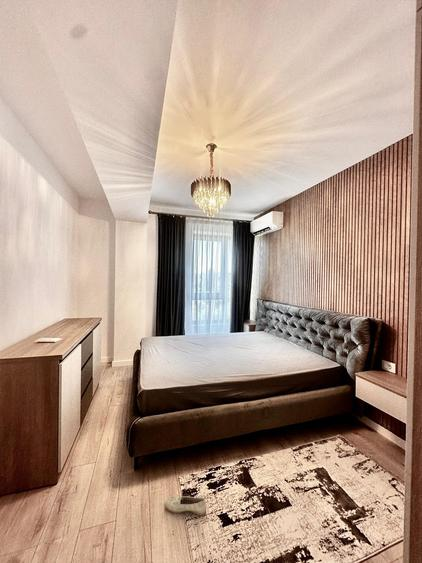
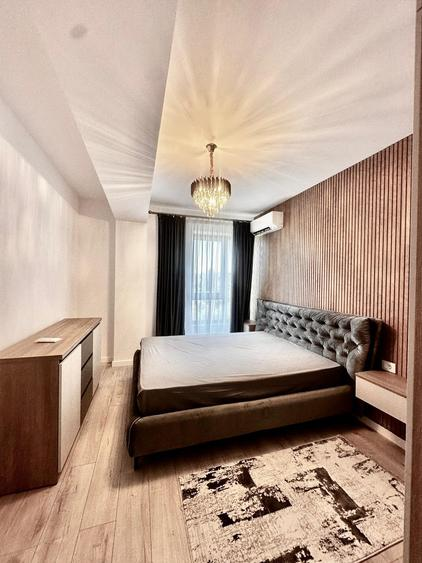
- shoe [164,495,207,516]
